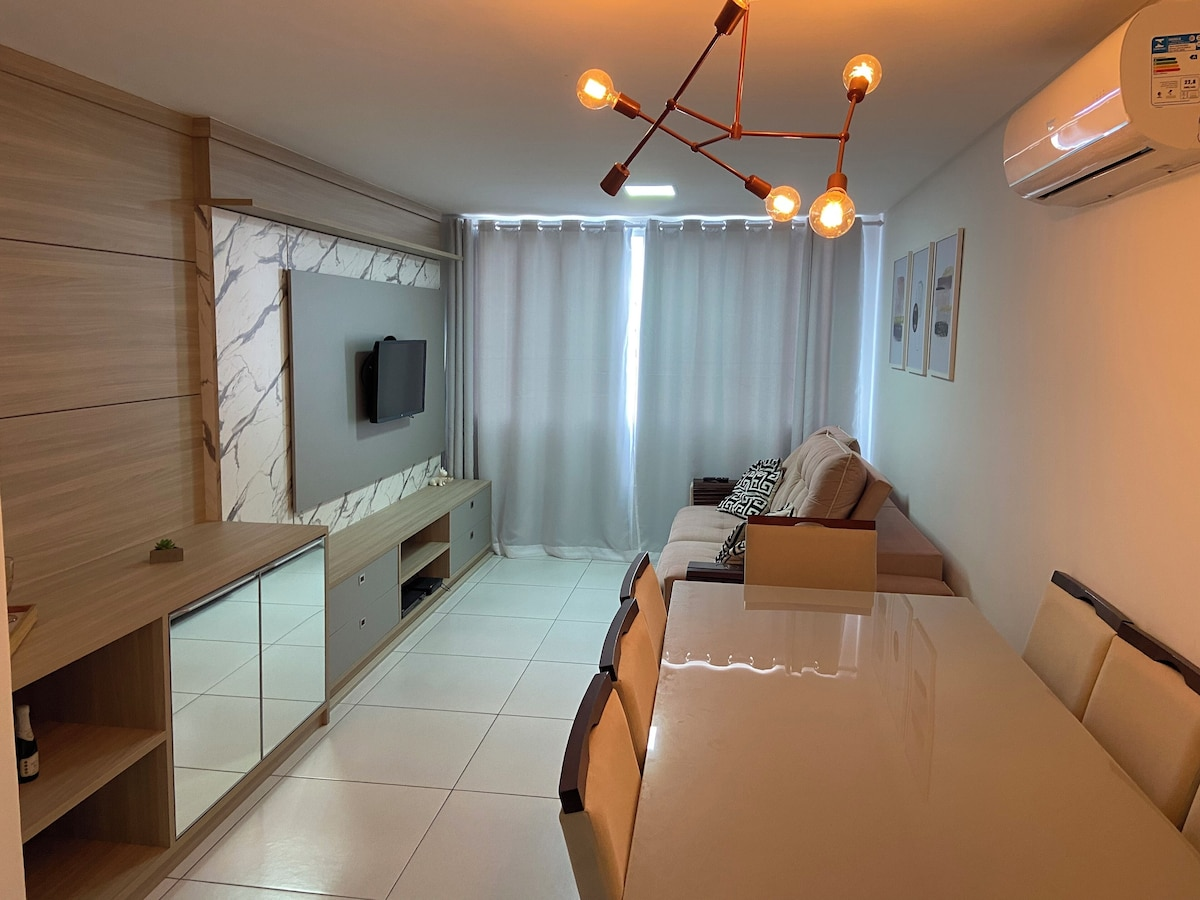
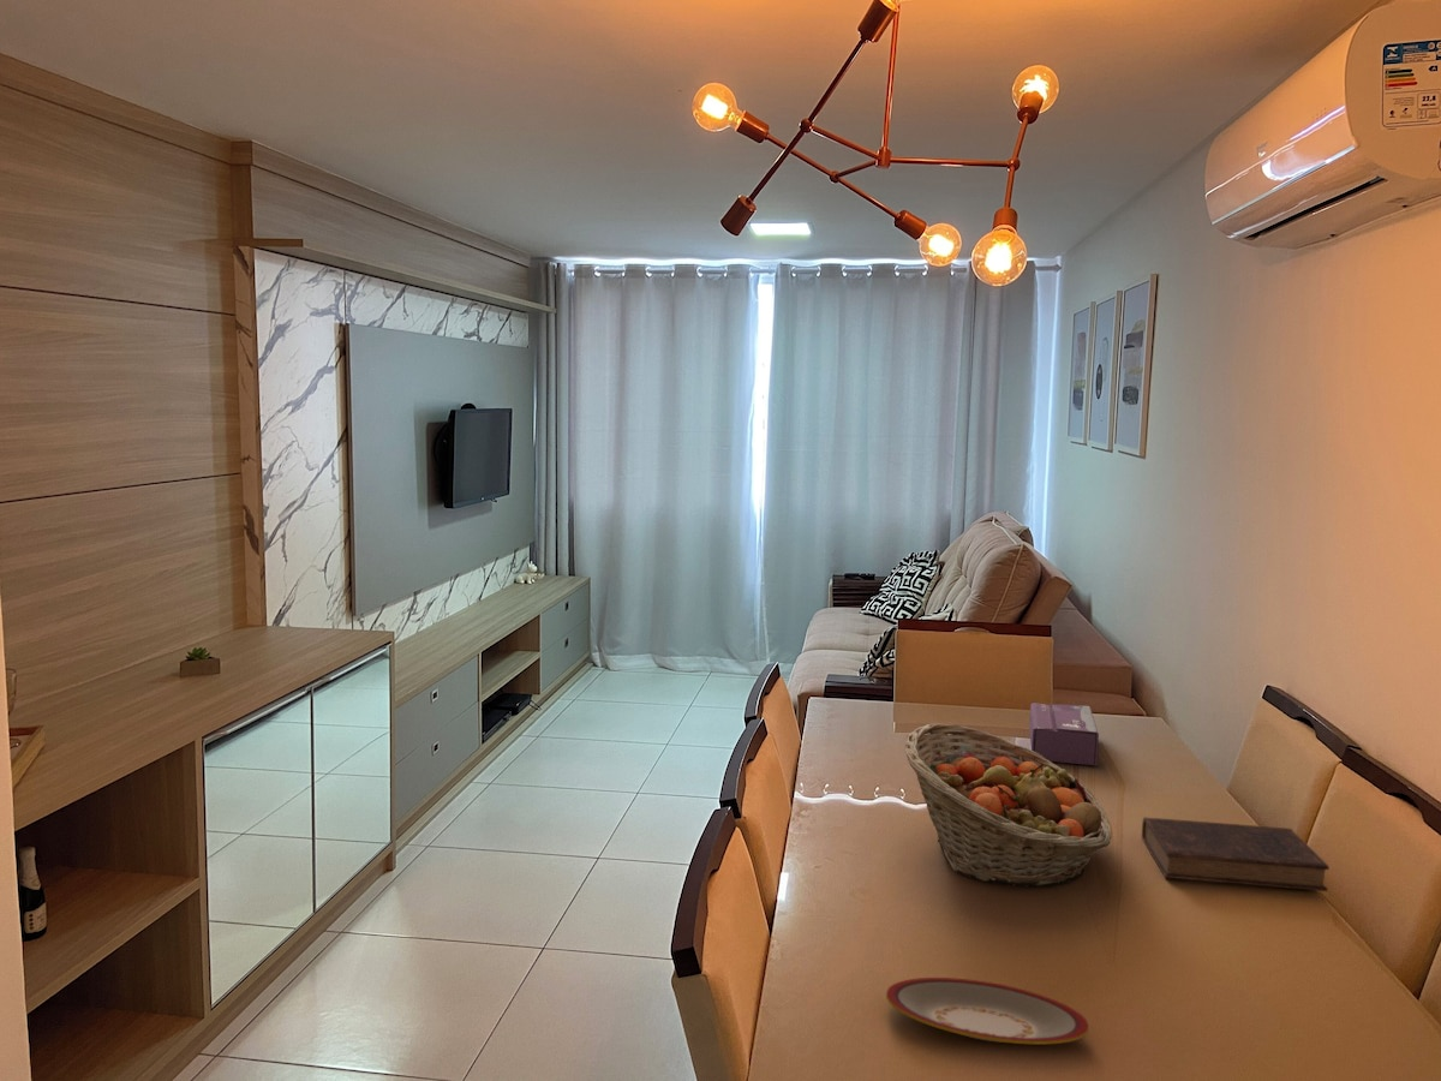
+ book [1141,817,1331,892]
+ fruit basket [904,722,1112,889]
+ plate [885,977,1090,1045]
+ tissue box [1028,701,1100,766]
